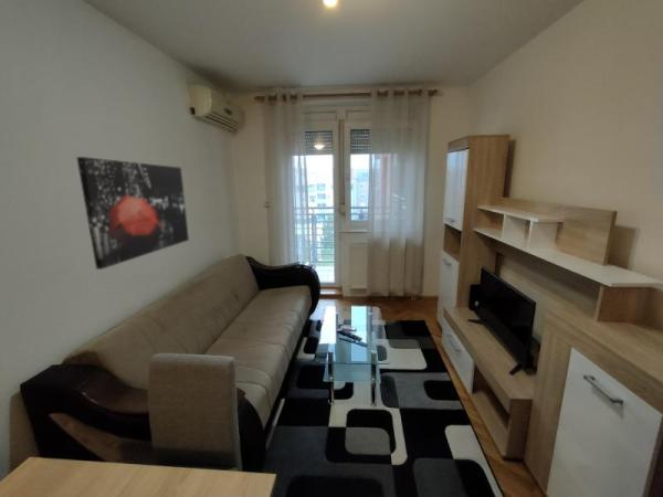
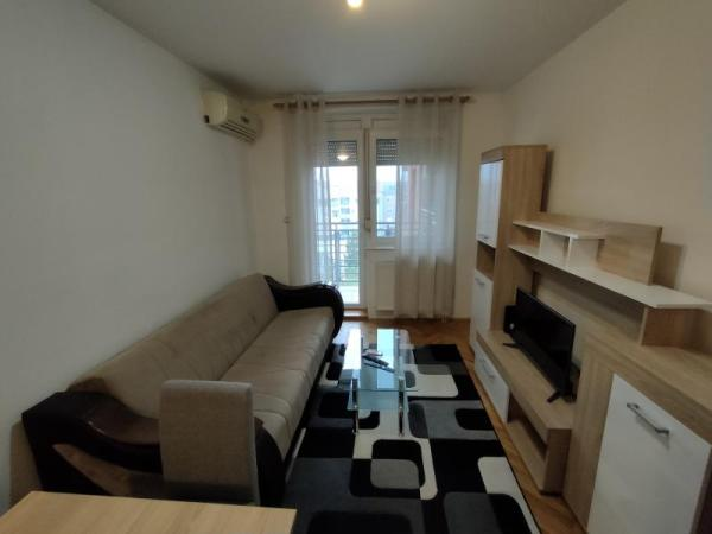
- wall art [75,156,190,271]
